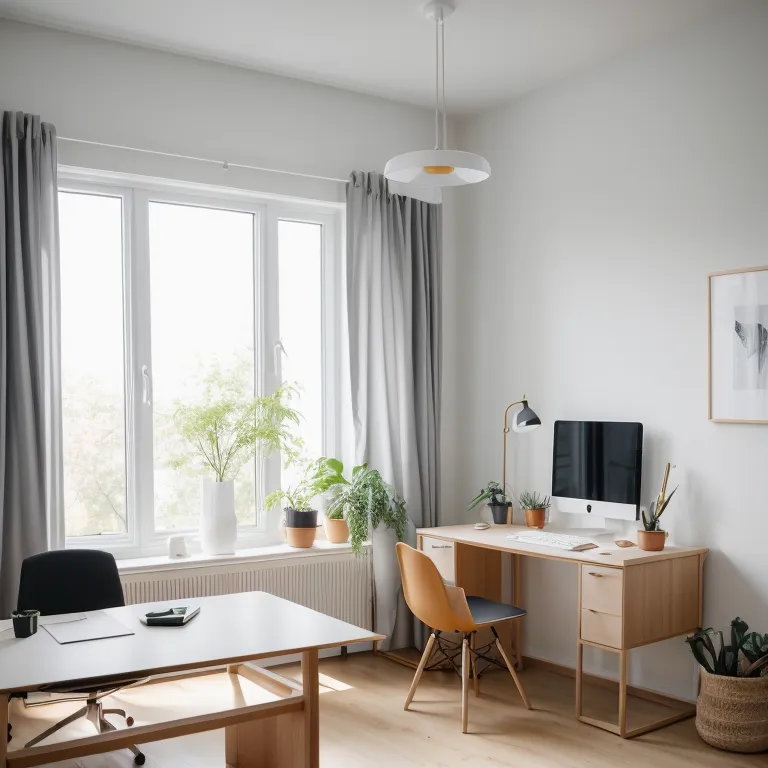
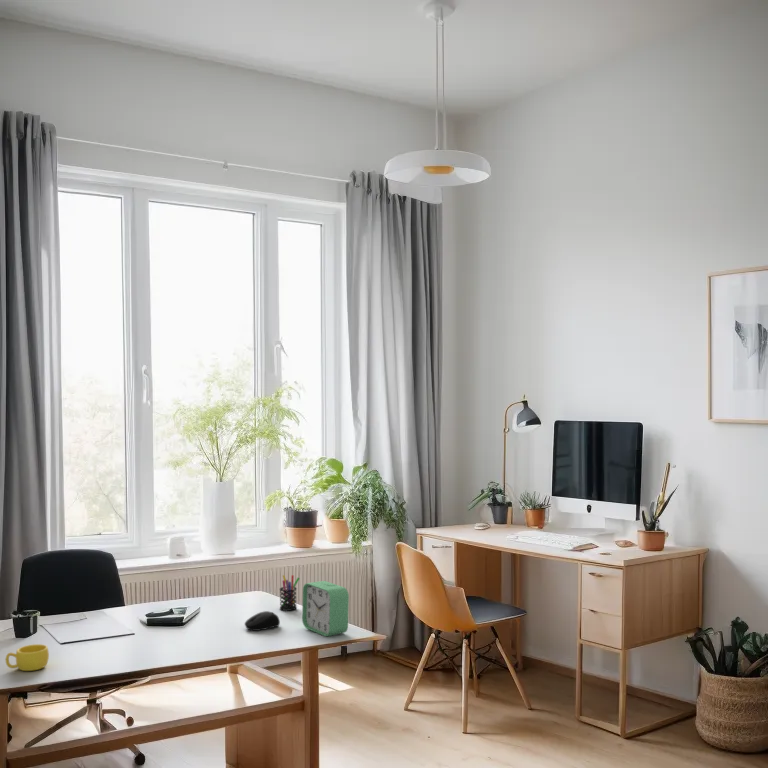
+ cup [5,643,50,672]
+ computer mouse [244,610,281,632]
+ pen holder [279,574,301,612]
+ alarm clock [301,580,350,637]
